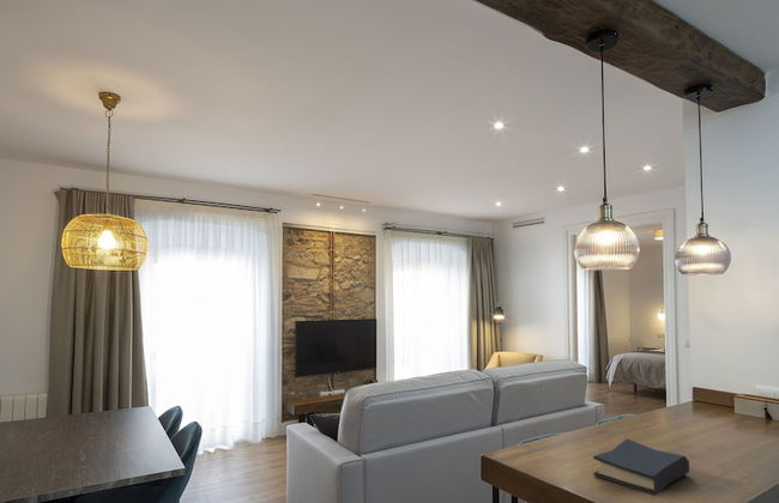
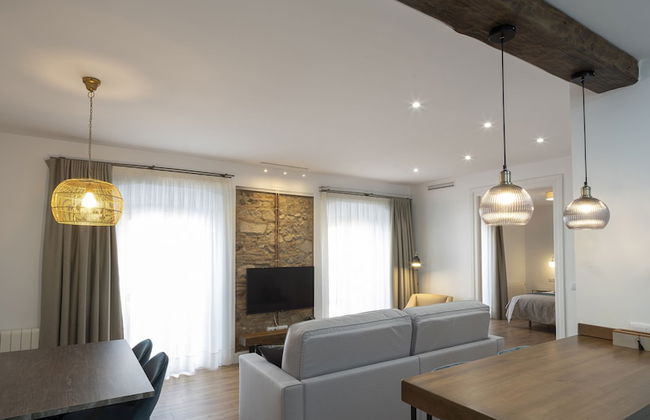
- hardback book [592,437,690,497]
